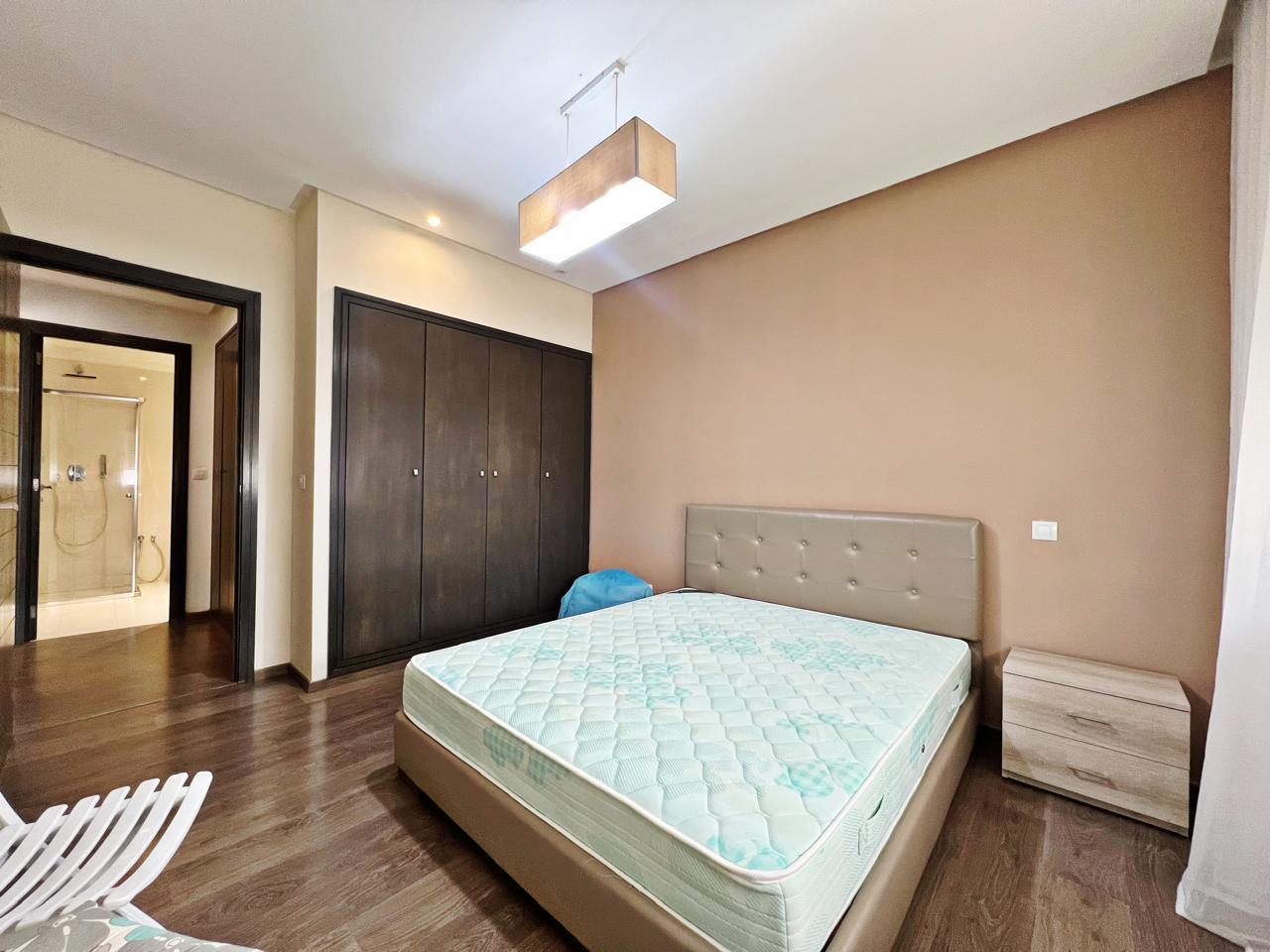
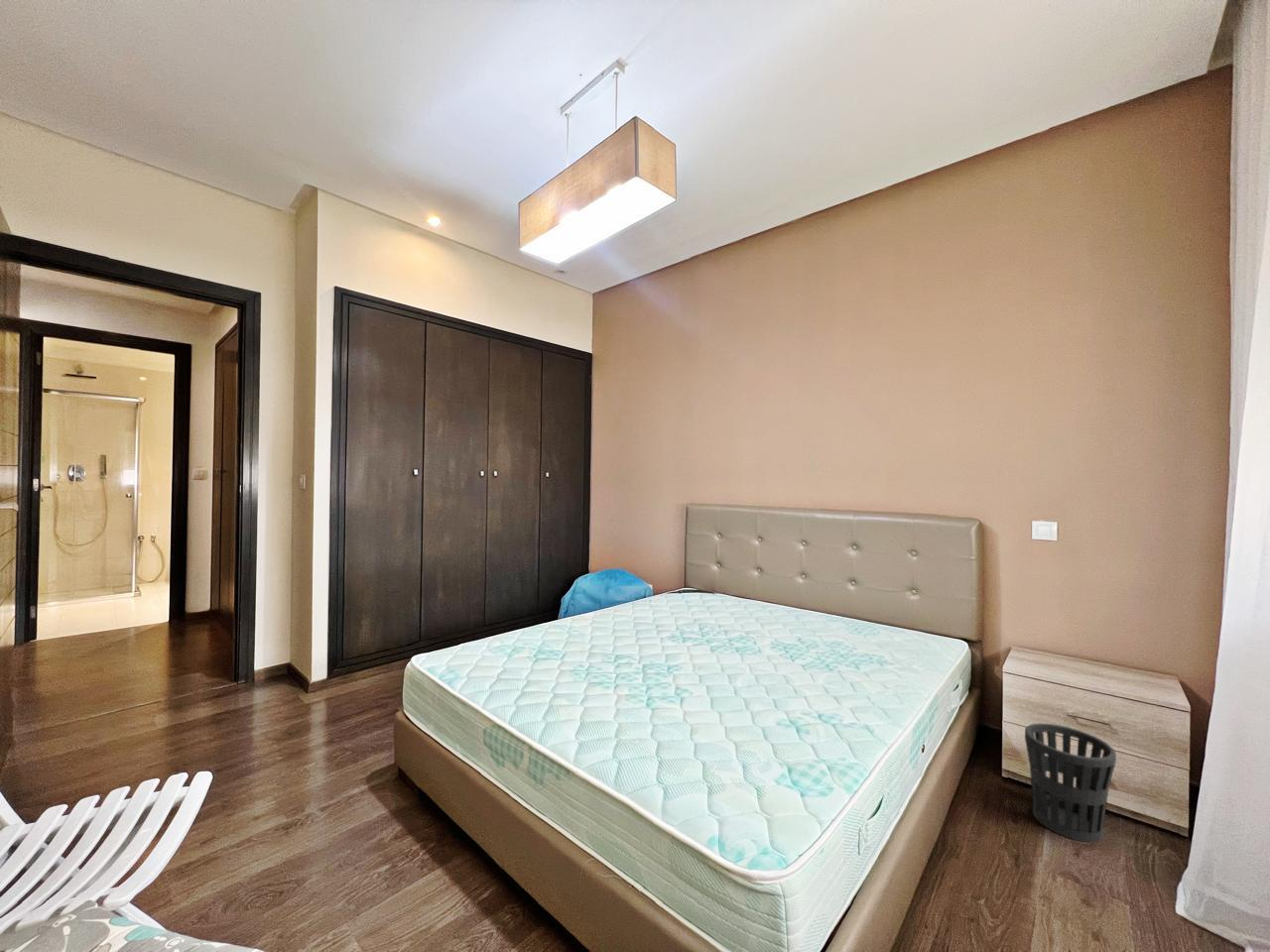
+ wastebasket [1024,723,1117,843]
